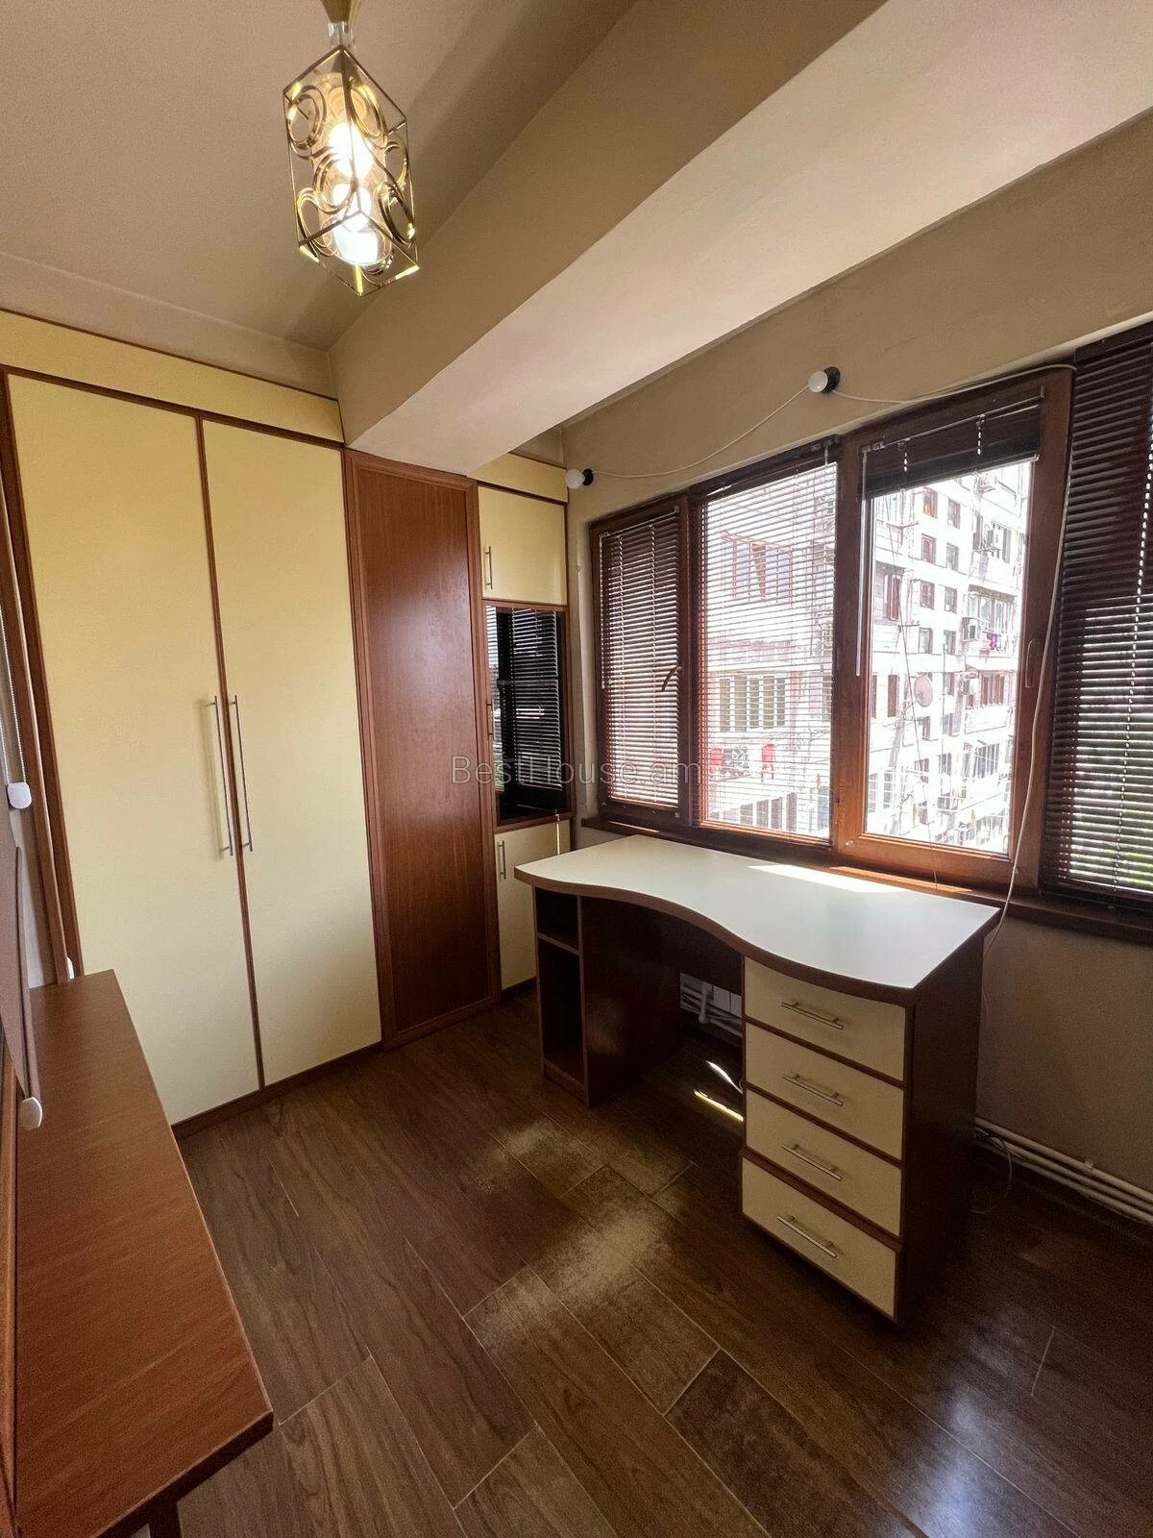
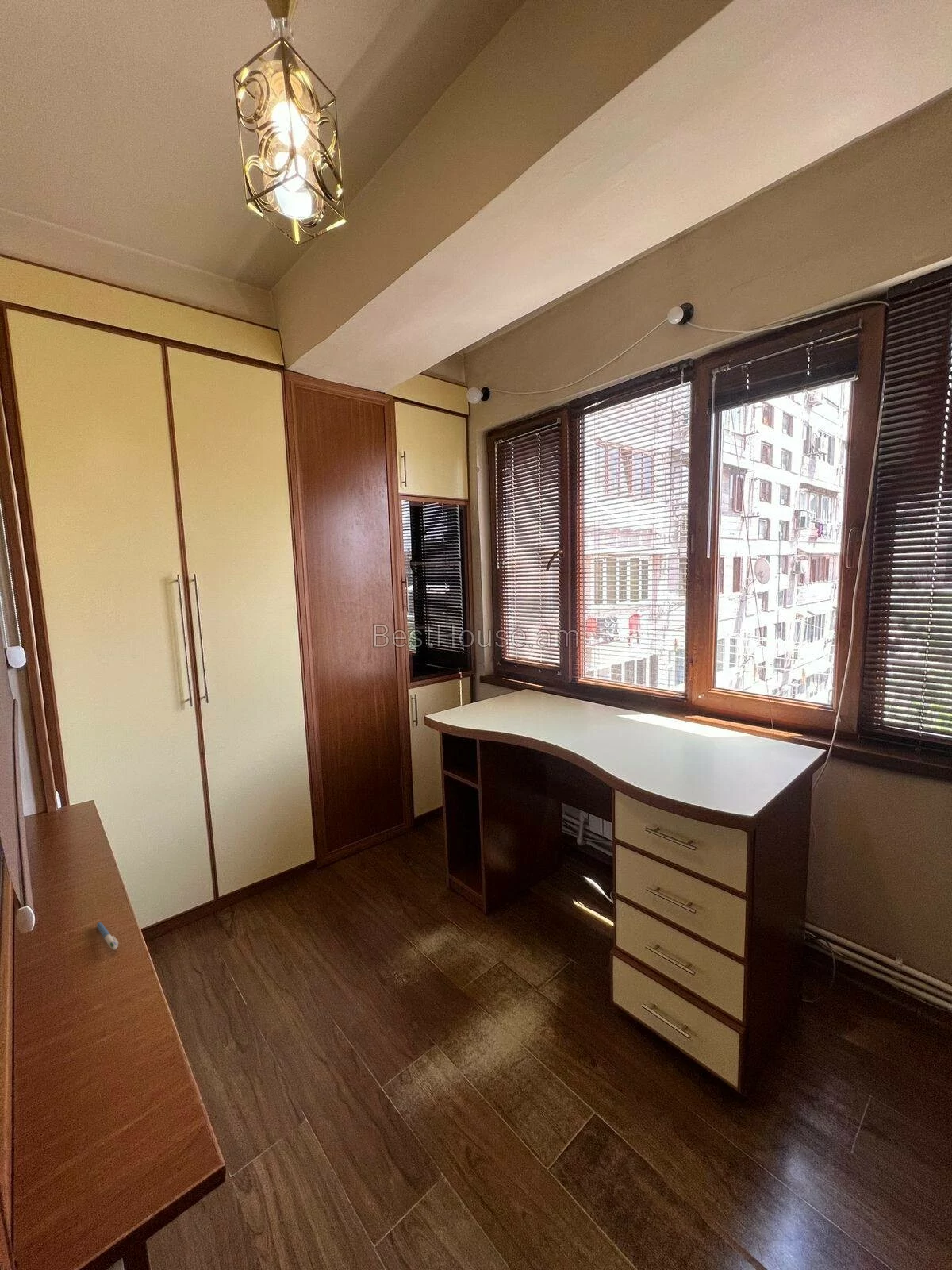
+ pen [96,922,119,951]
